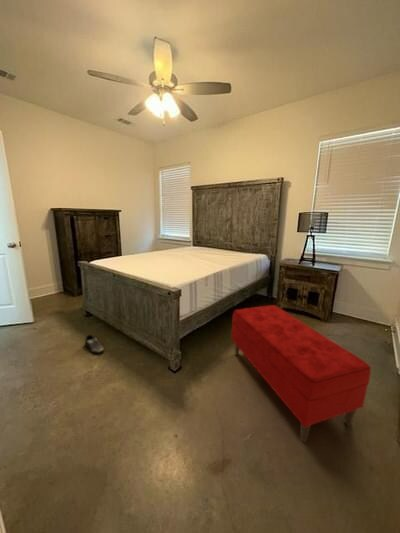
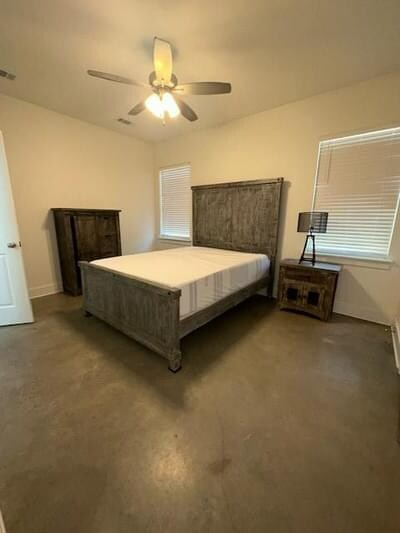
- bench [230,304,372,443]
- shoe [84,334,105,354]
